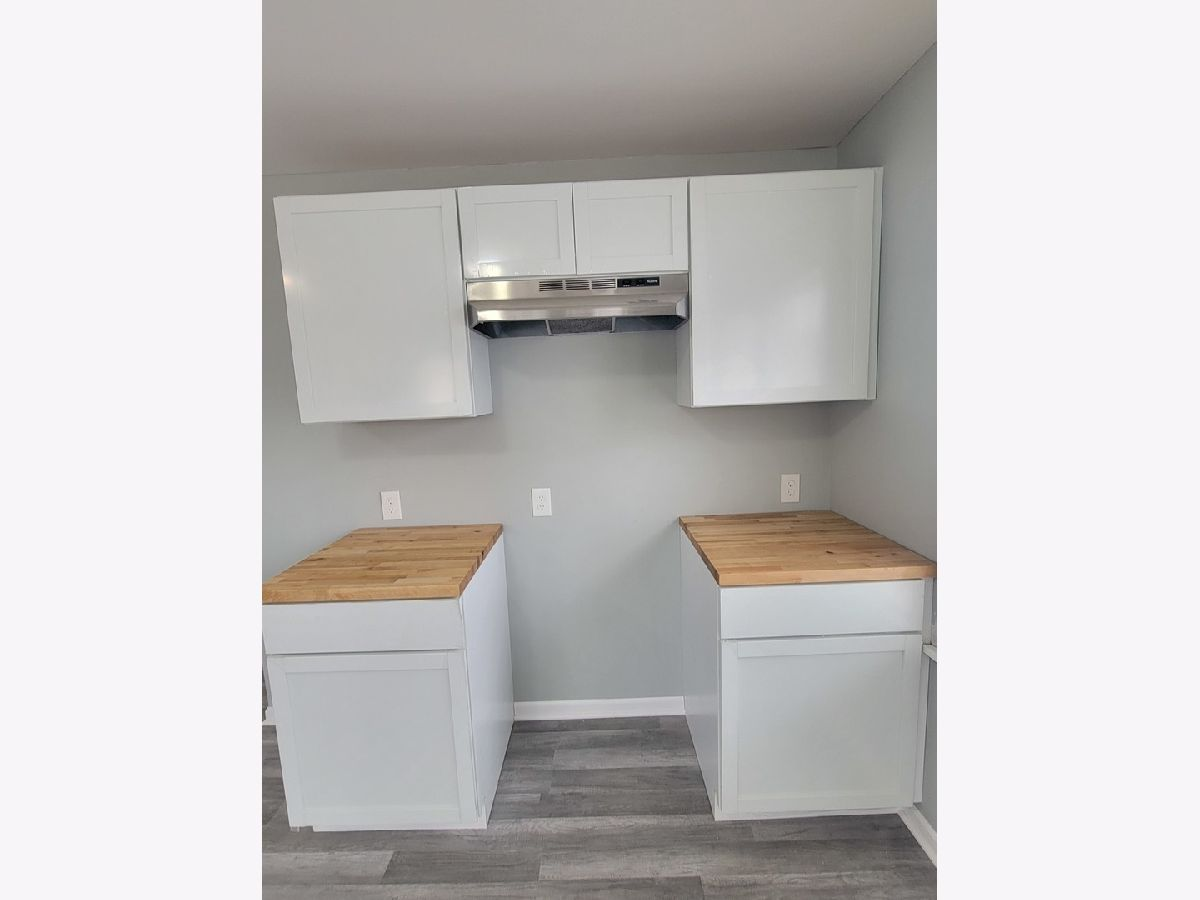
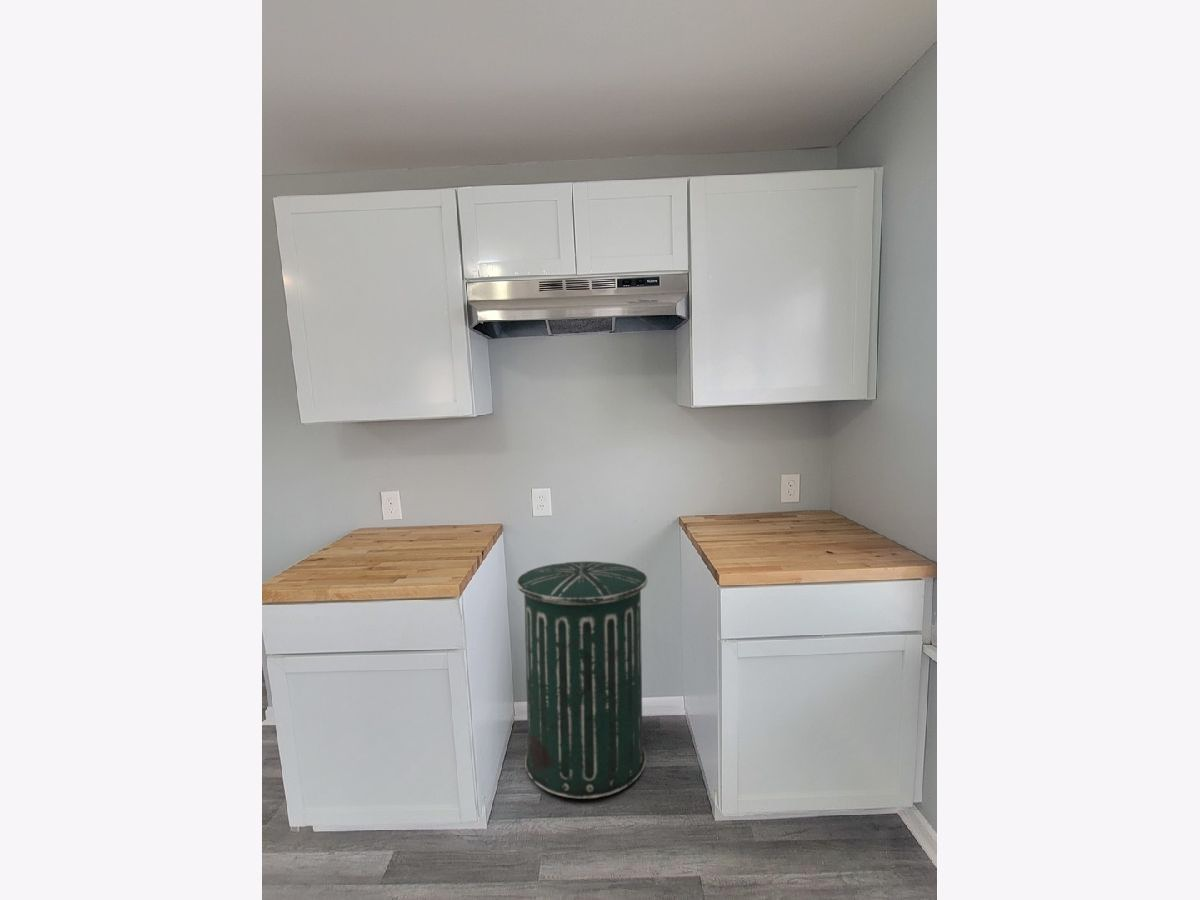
+ trash can [516,560,649,800]
